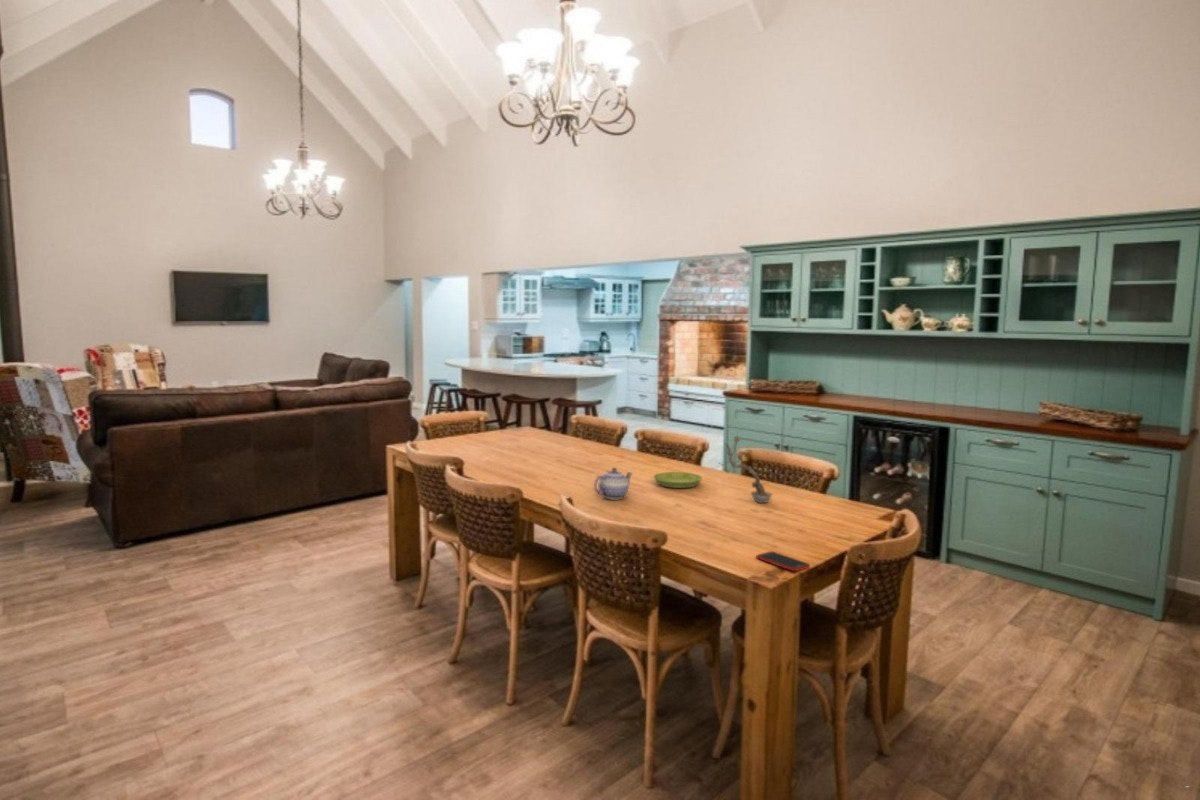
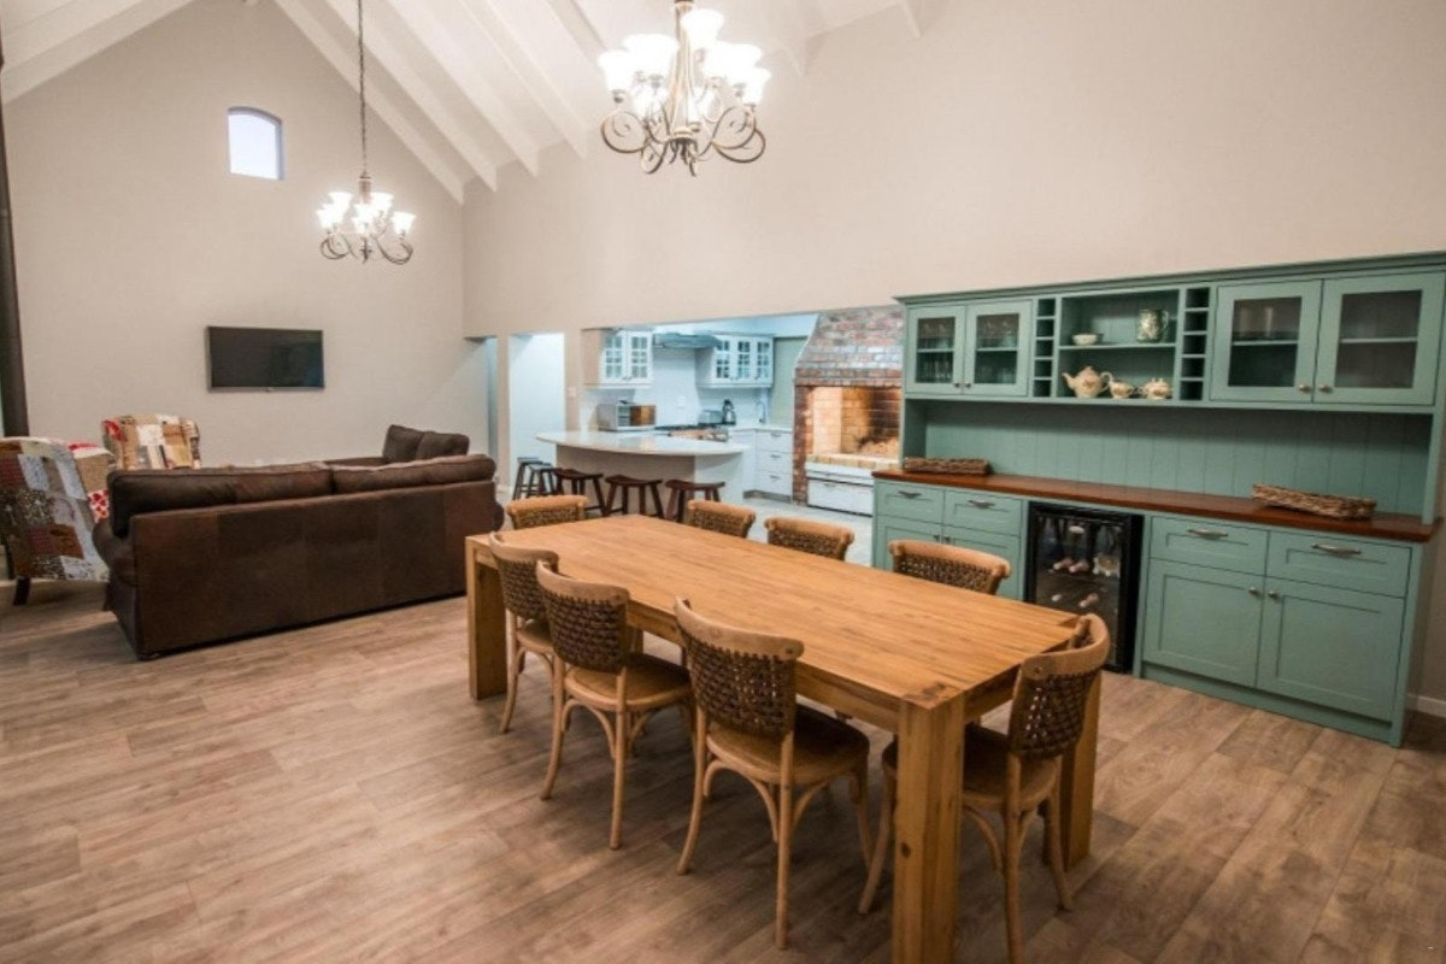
- saucer [652,471,703,489]
- cell phone [755,550,811,572]
- teapot [593,467,633,500]
- plant [717,428,773,504]
